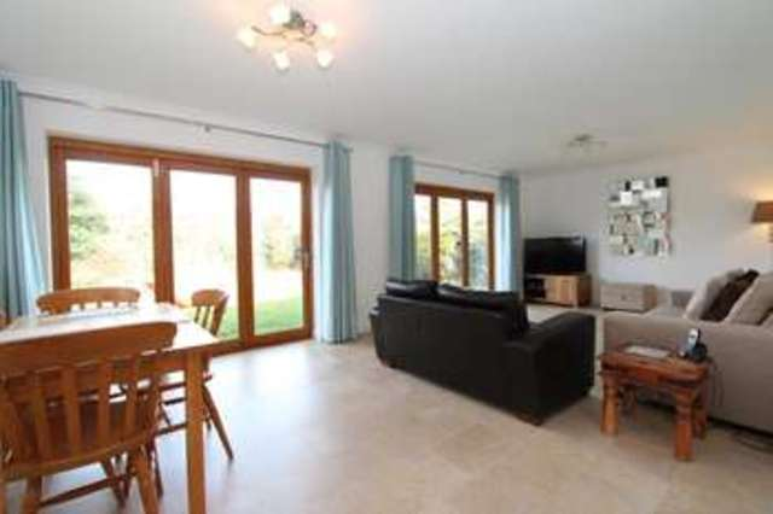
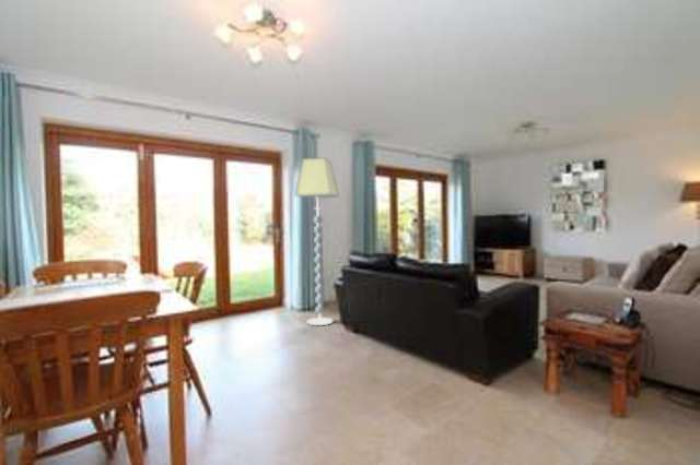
+ floor lamp [293,156,340,326]
